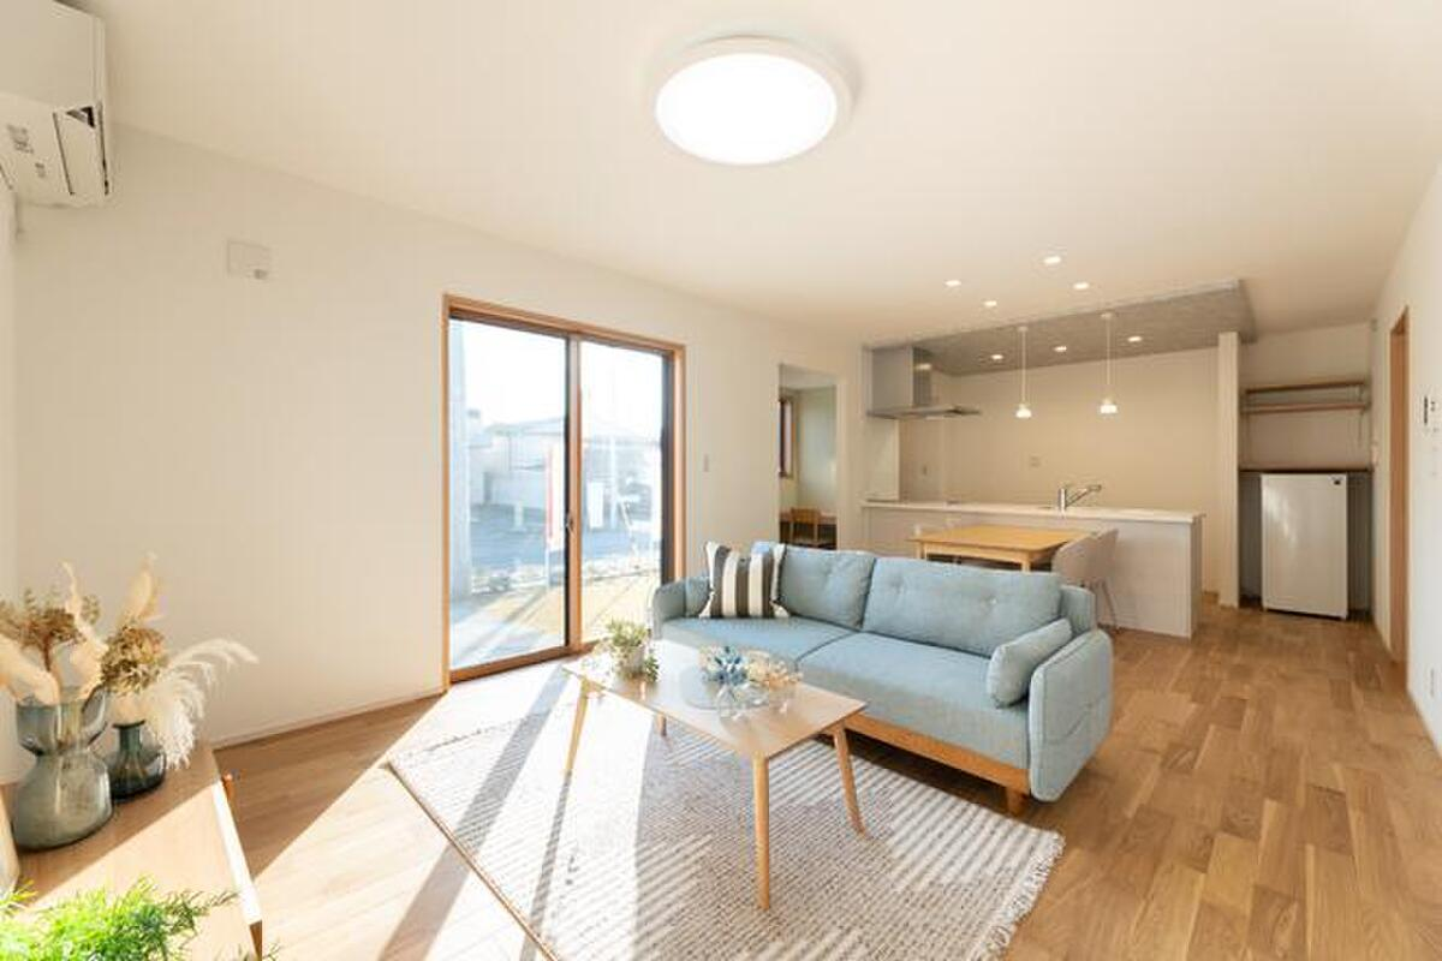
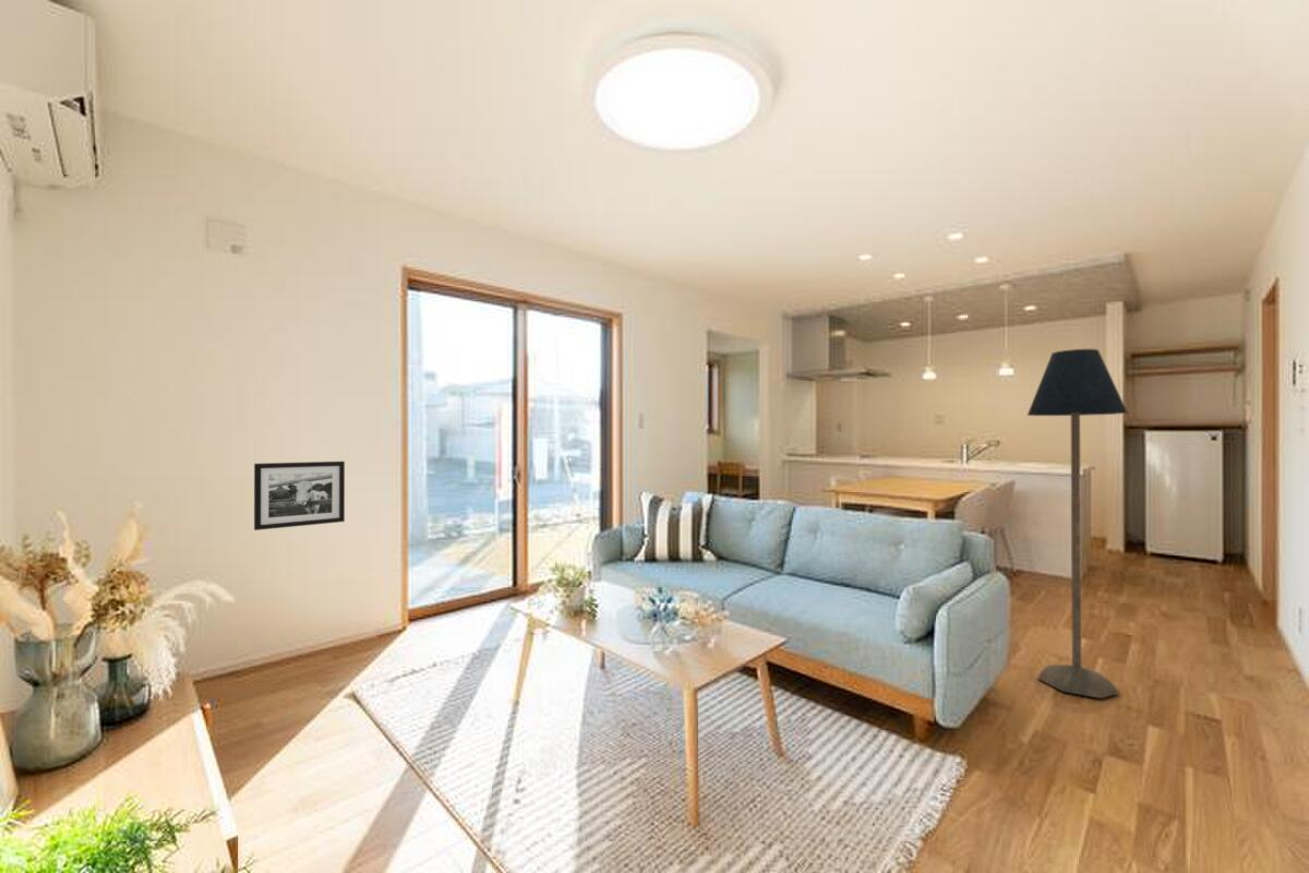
+ picture frame [253,461,346,531]
+ floor lamp [1026,348,1129,699]
